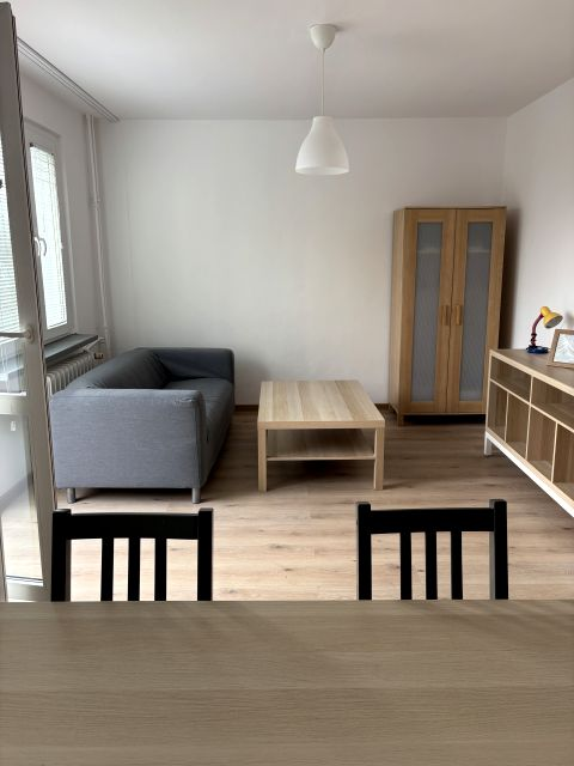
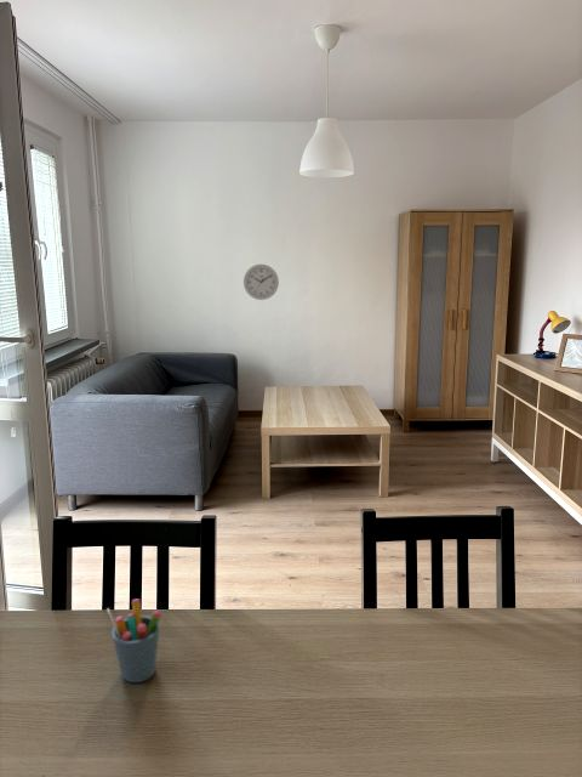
+ wall clock [242,263,280,301]
+ pen holder [105,599,162,684]
